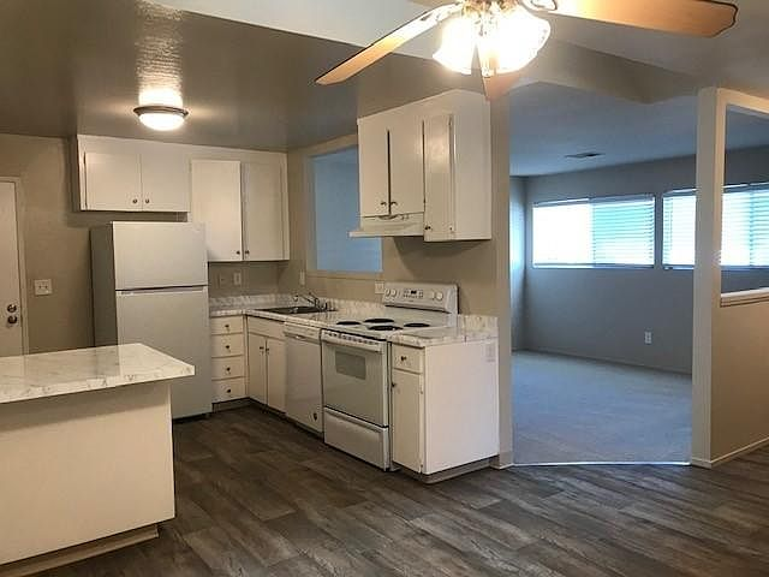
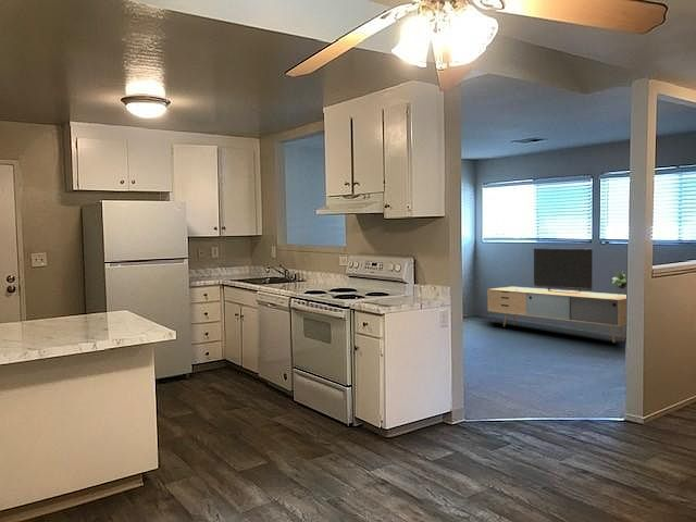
+ media console [486,248,627,344]
